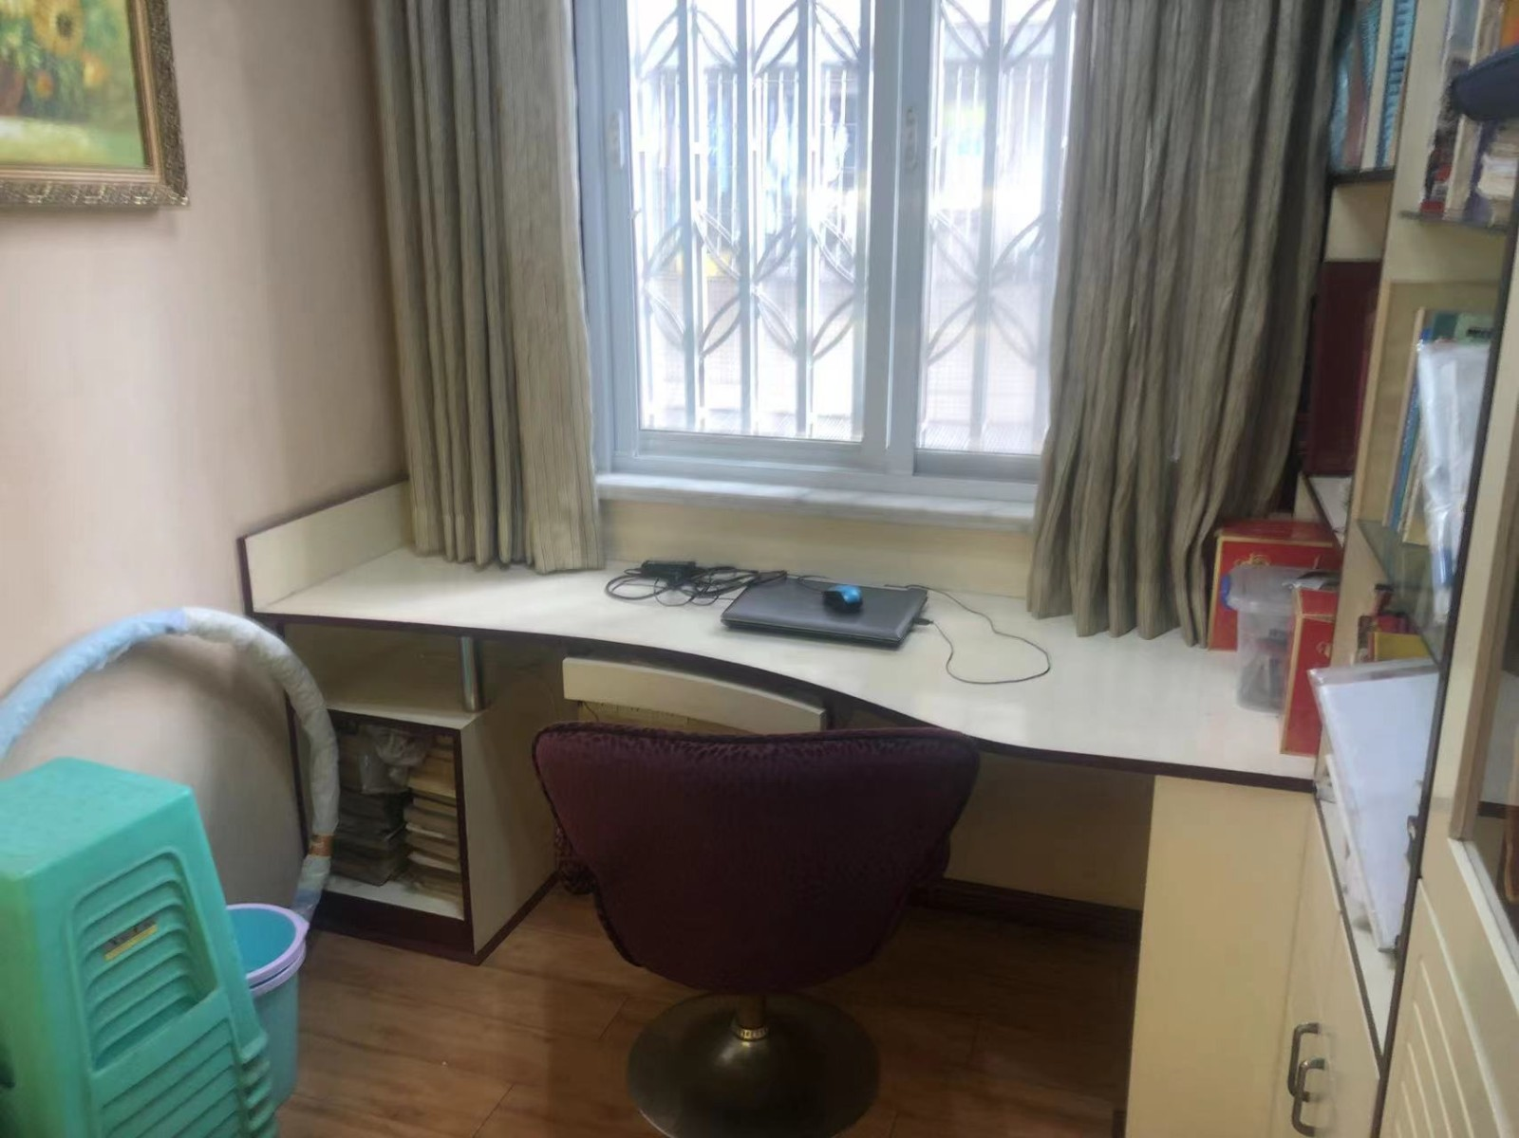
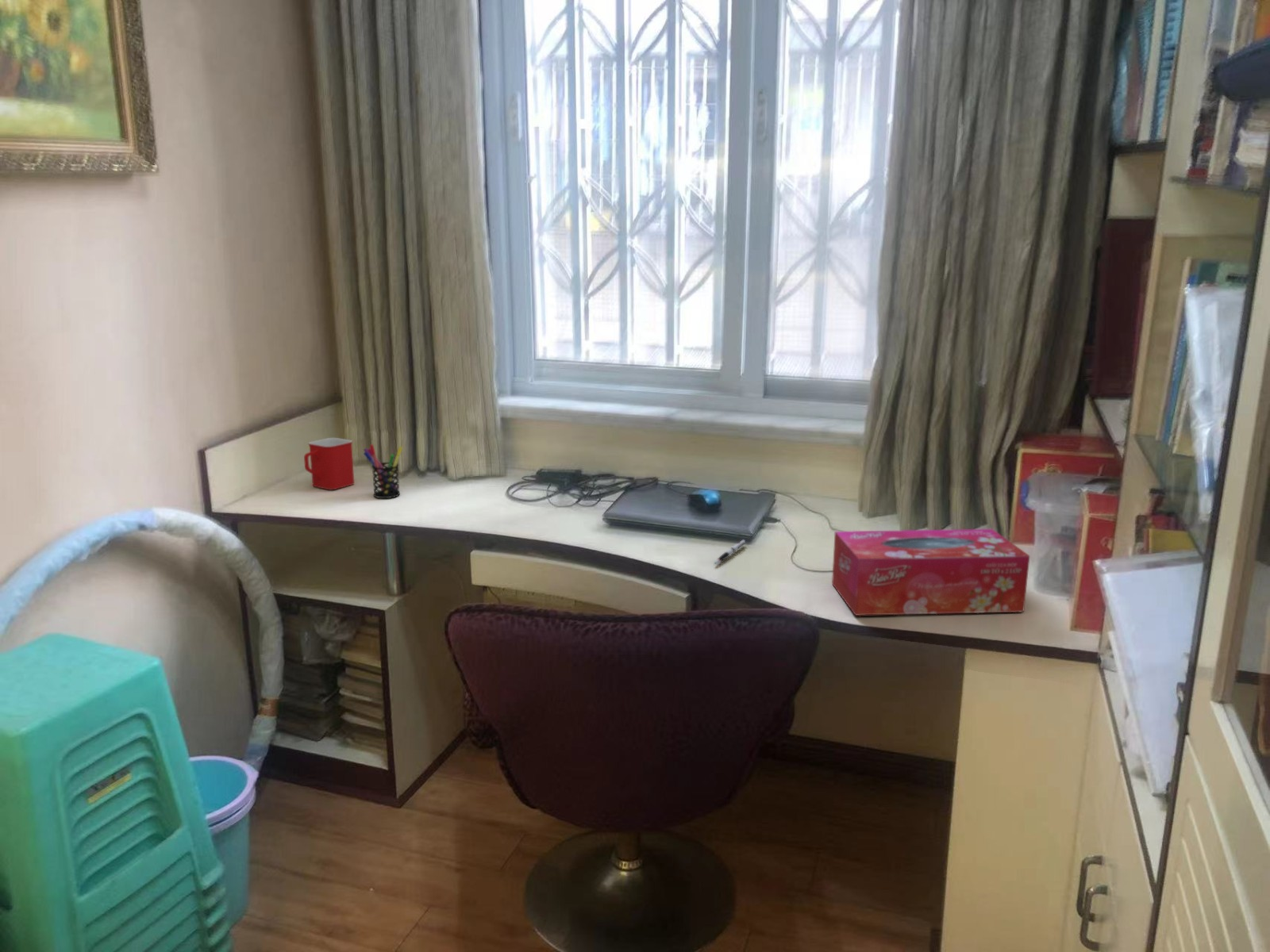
+ pen holder [363,443,403,499]
+ mug [303,437,355,490]
+ tissue box [831,528,1030,616]
+ pen [714,539,746,565]
